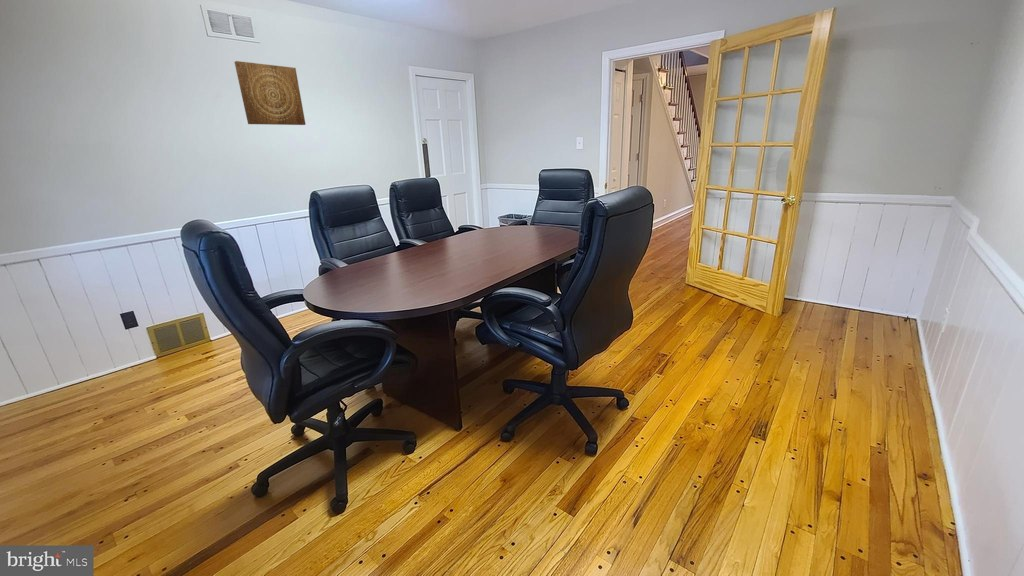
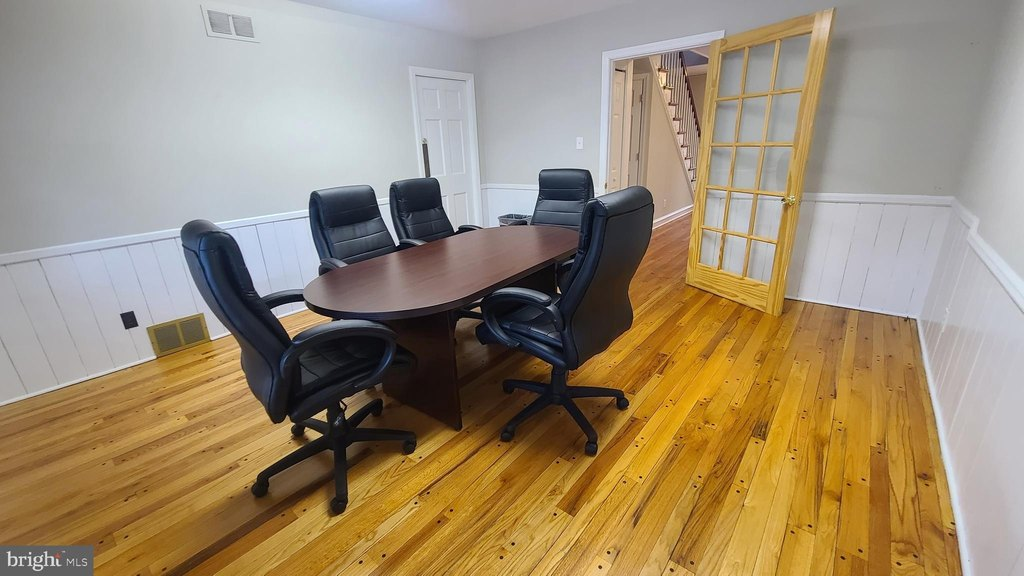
- wall art [234,60,307,126]
